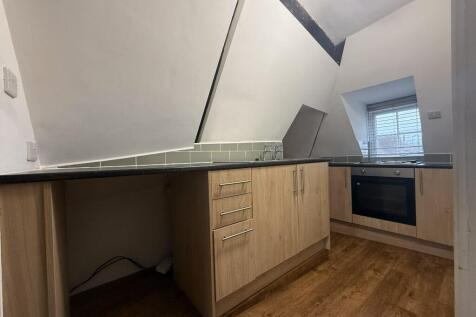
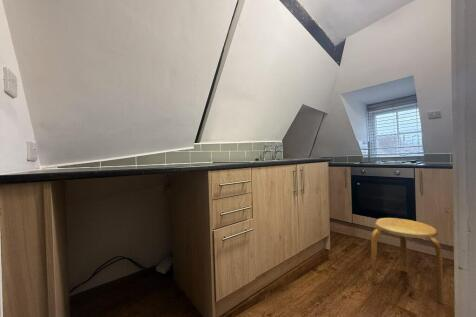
+ stool [370,217,445,305]
